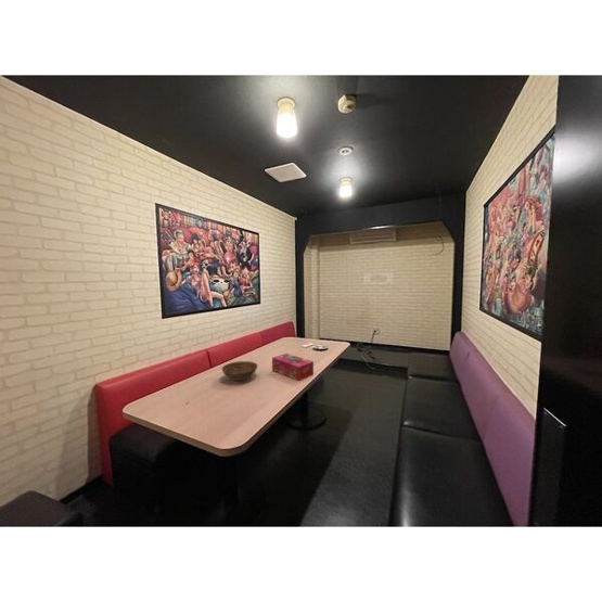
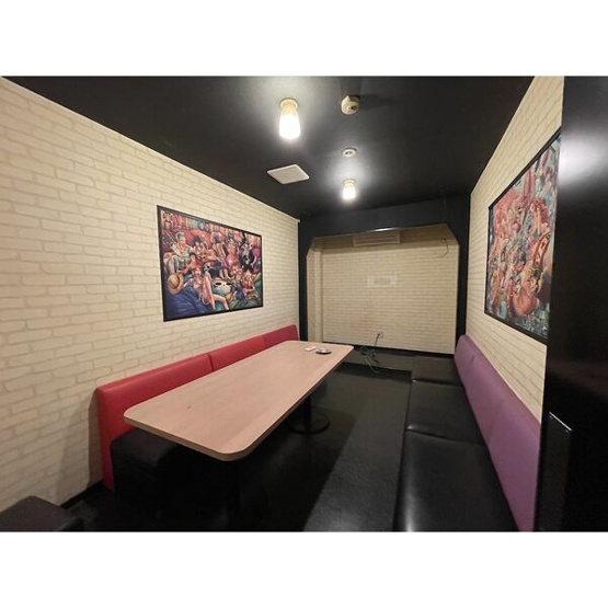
- bowl [220,360,259,382]
- tissue box [271,353,315,382]
